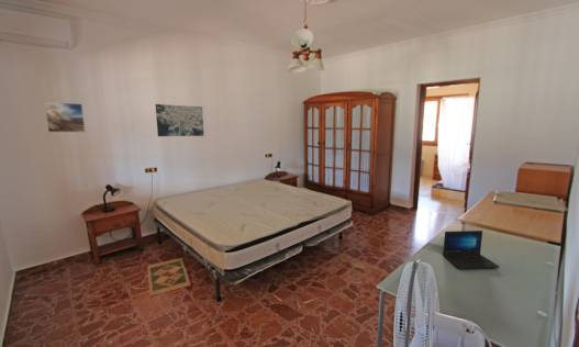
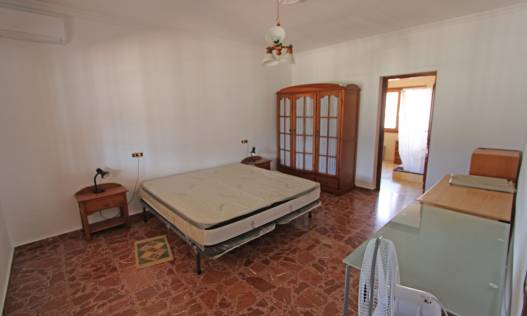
- wall art [155,103,205,137]
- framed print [43,101,87,133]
- laptop [442,230,501,269]
